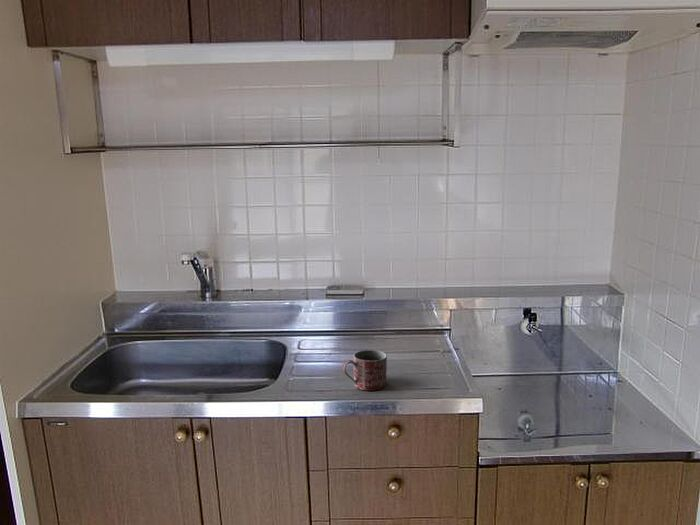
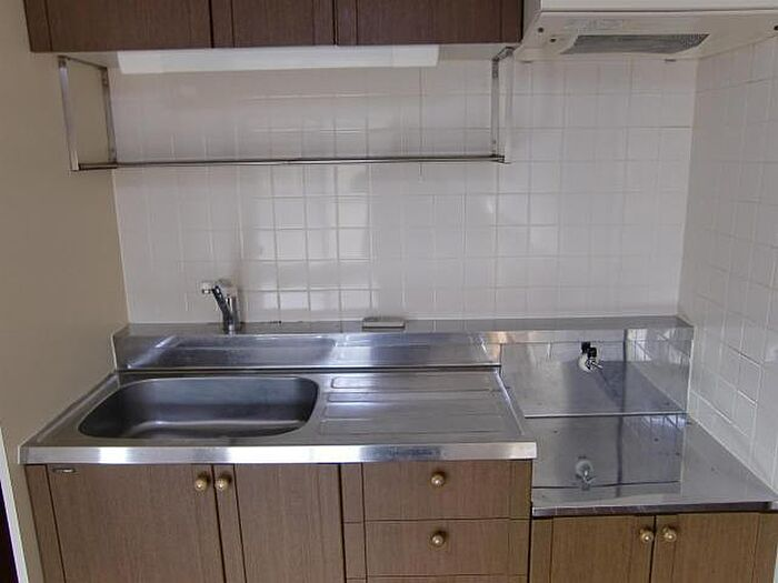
- mug [341,349,388,392]
